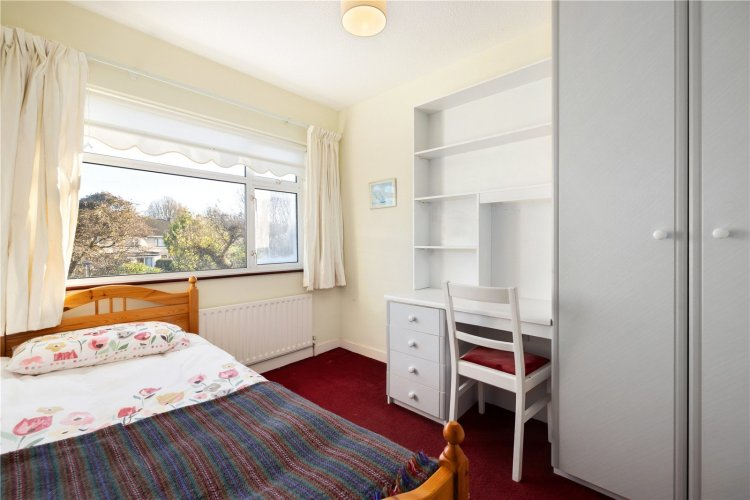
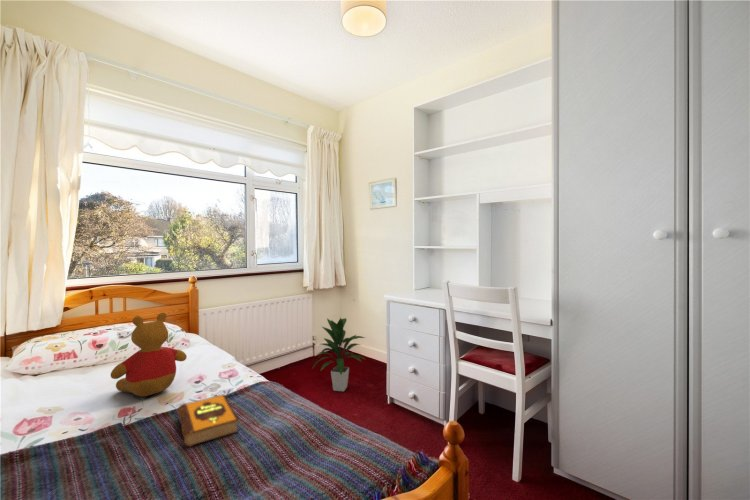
+ hardback book [176,393,239,448]
+ teddy bear [110,312,188,397]
+ indoor plant [311,317,367,392]
